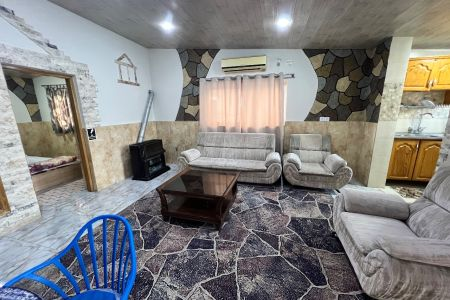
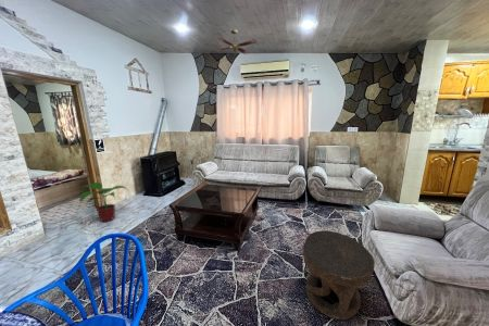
+ ceiling fan [214,28,259,55]
+ potted plant [78,181,130,223]
+ side table [302,229,376,321]
